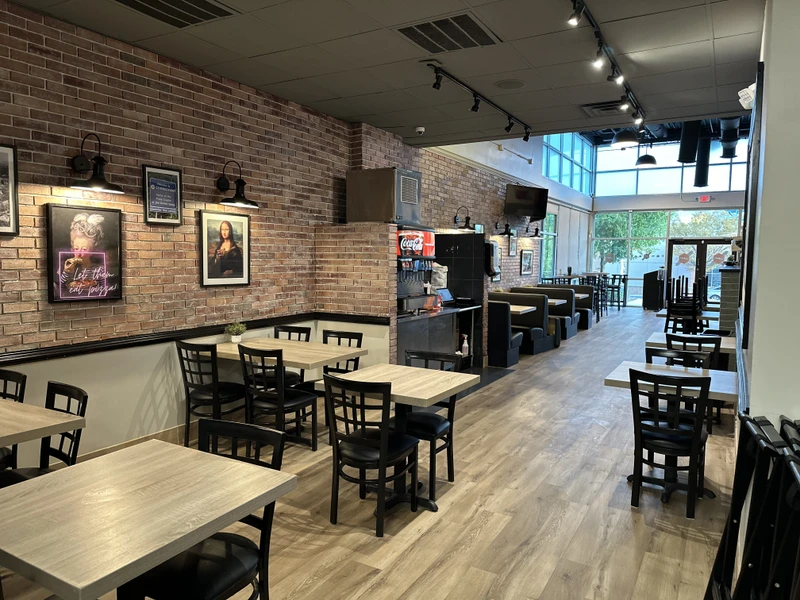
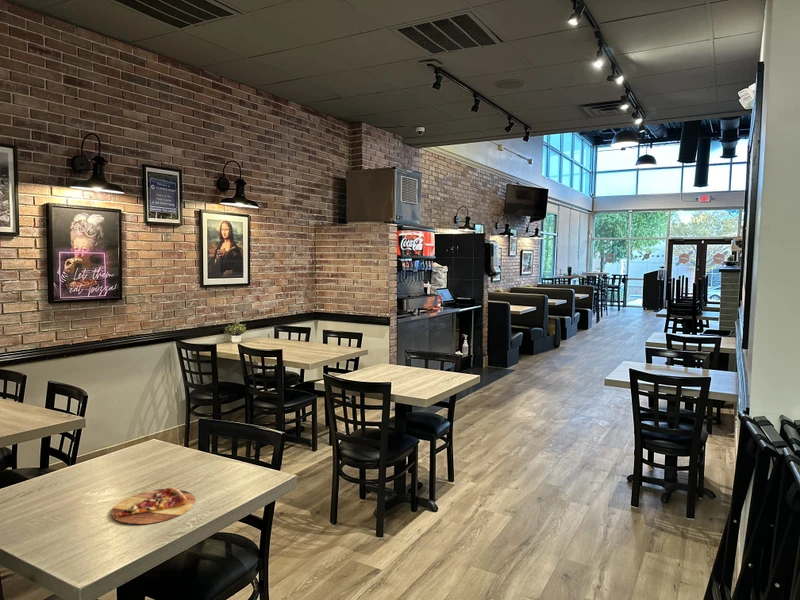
+ pizza slice [110,486,196,525]
